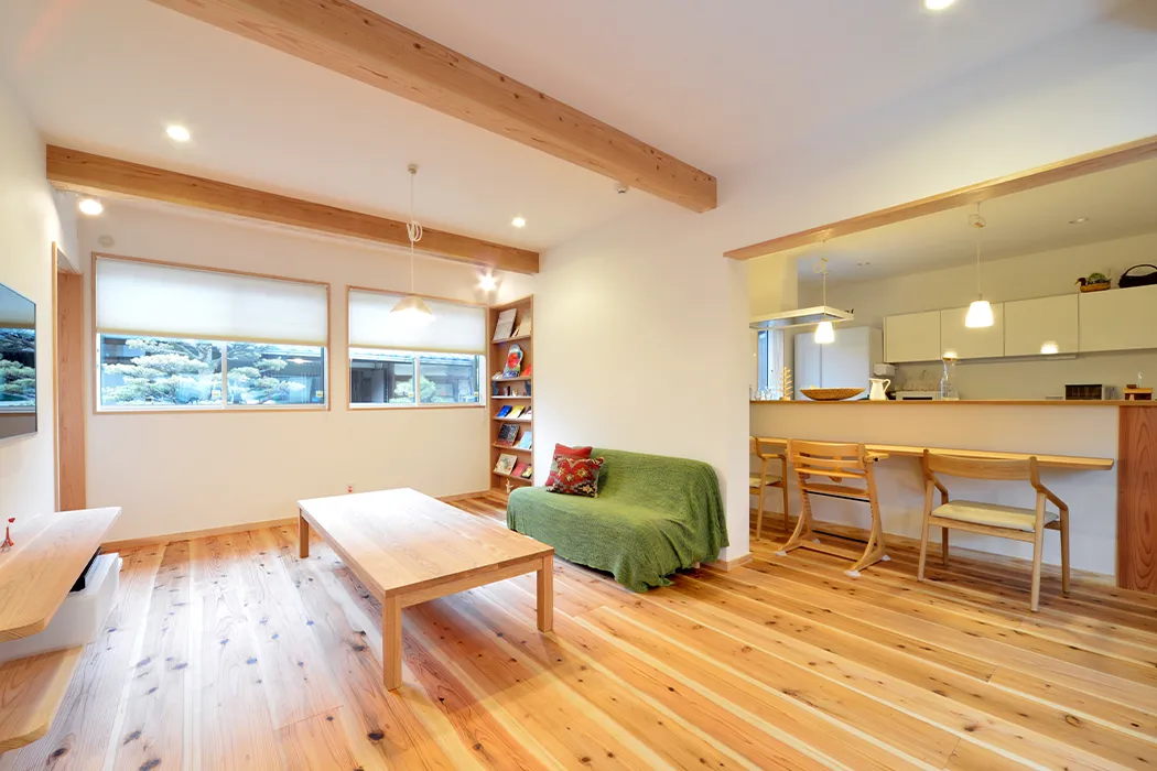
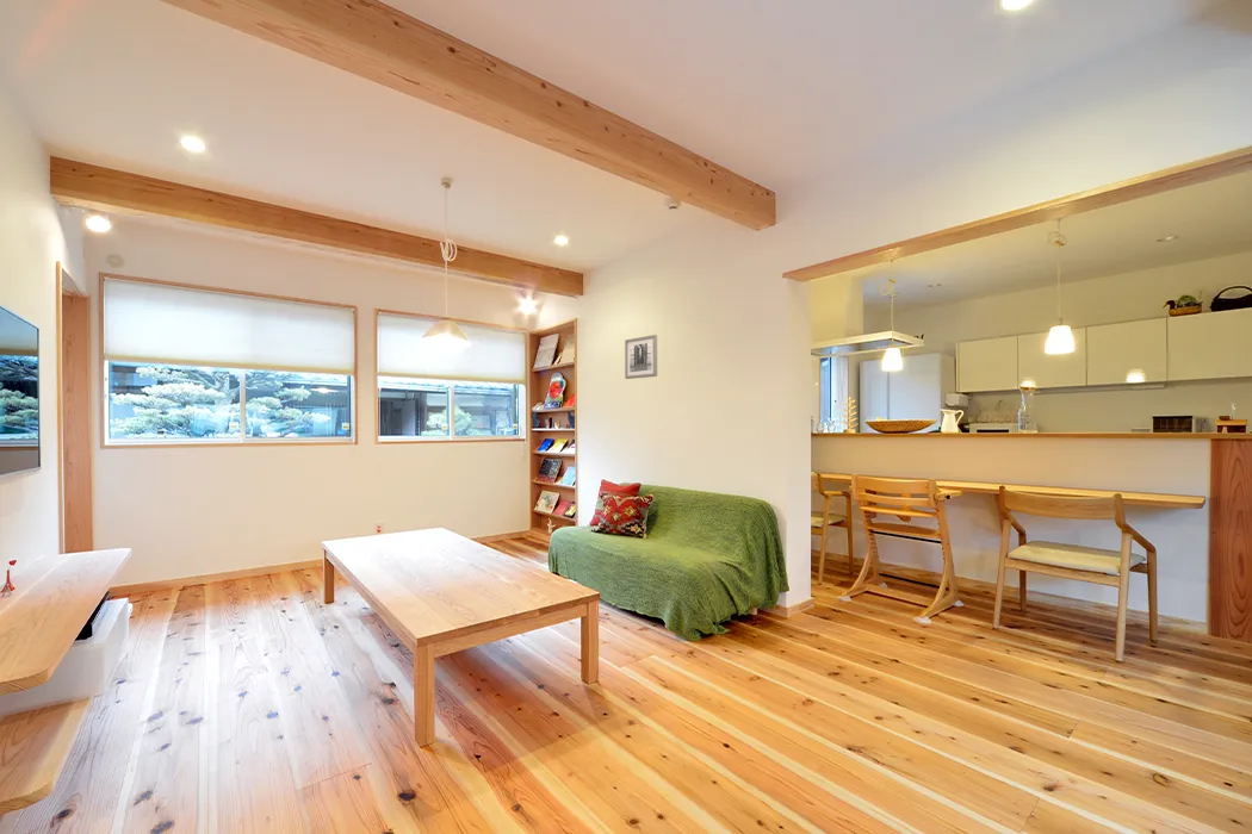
+ wall art [624,334,658,380]
